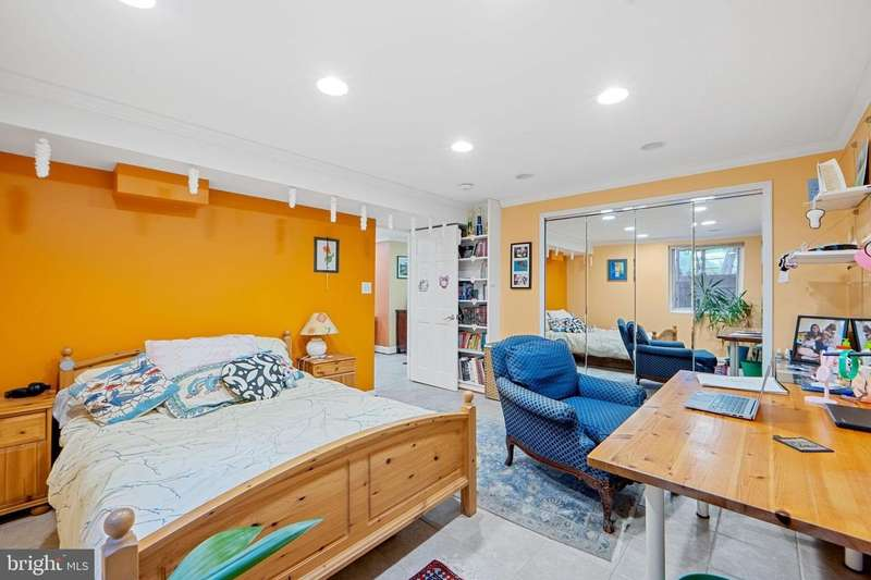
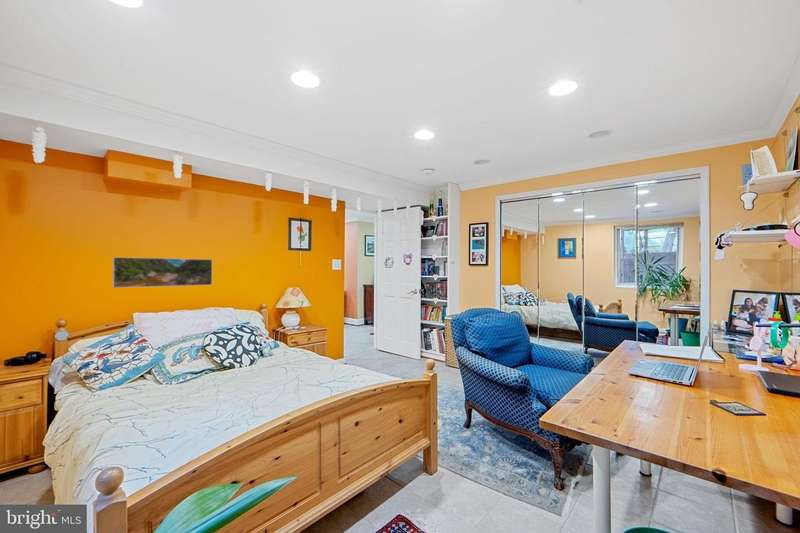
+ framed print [112,256,213,289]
